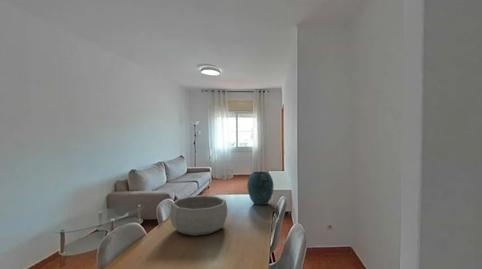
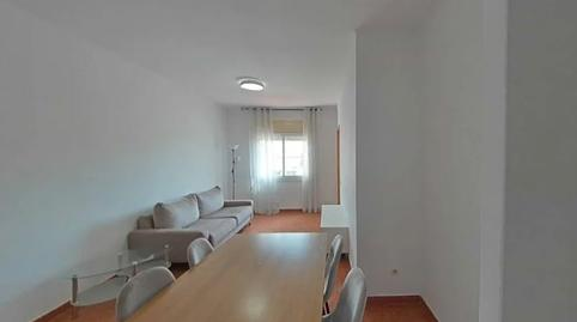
- vase [246,171,274,206]
- decorative bowl [169,195,228,237]
